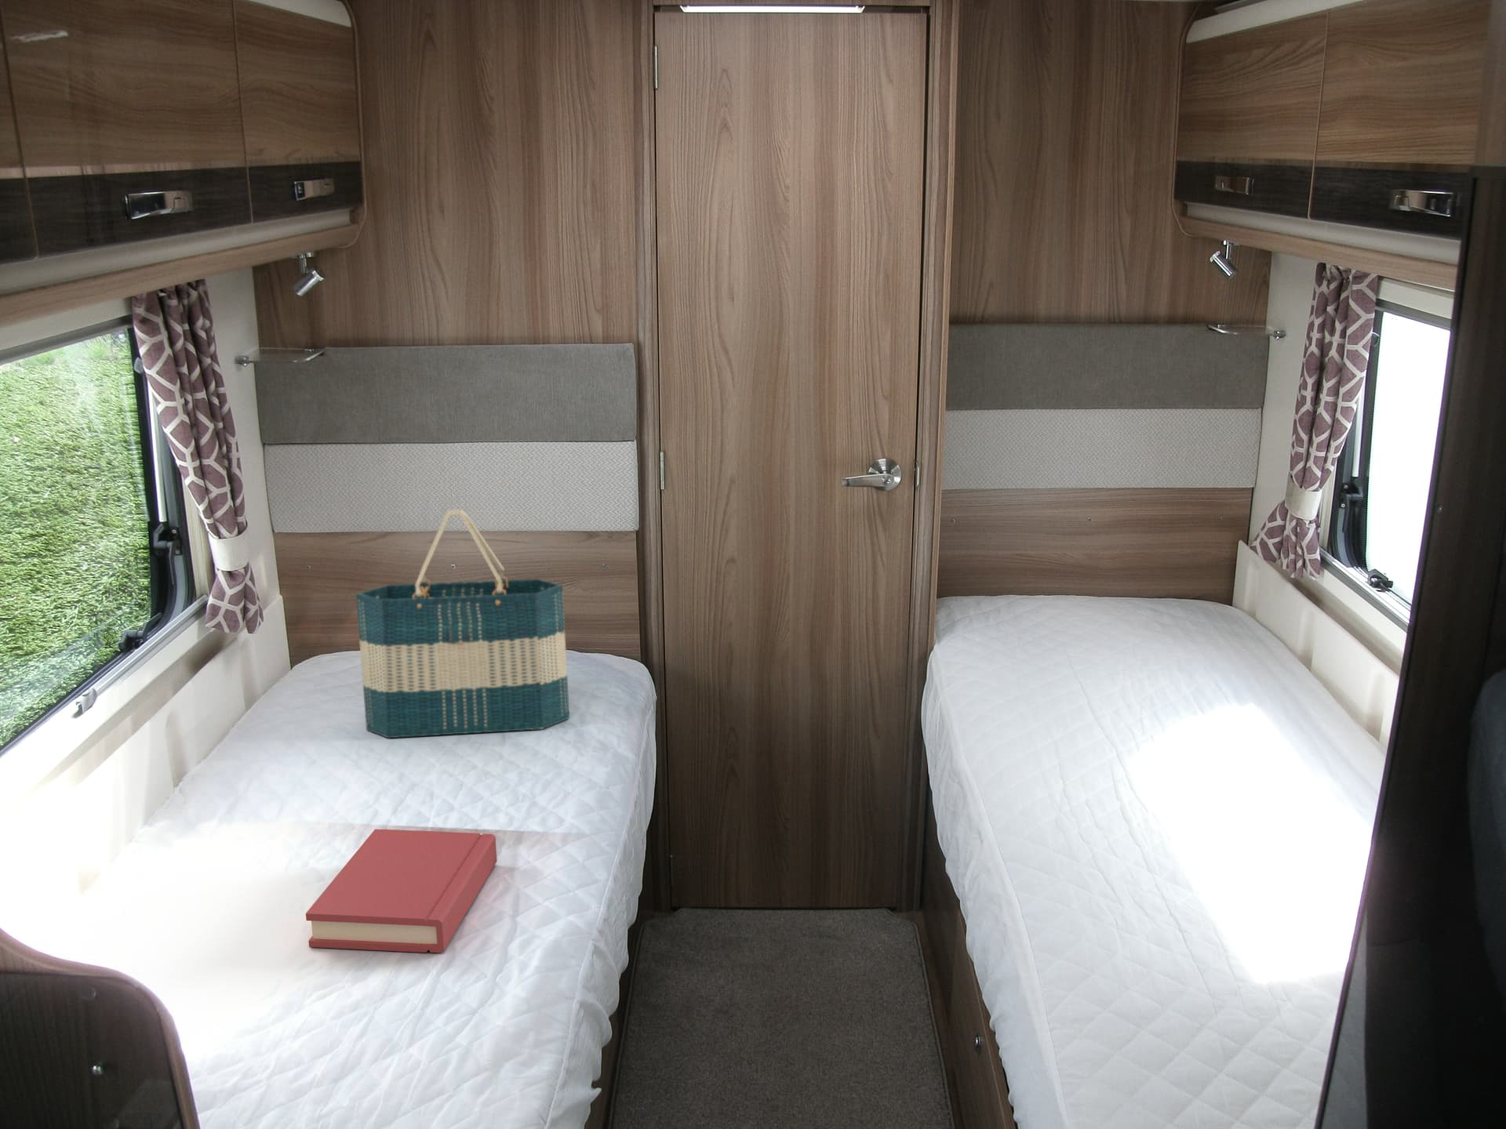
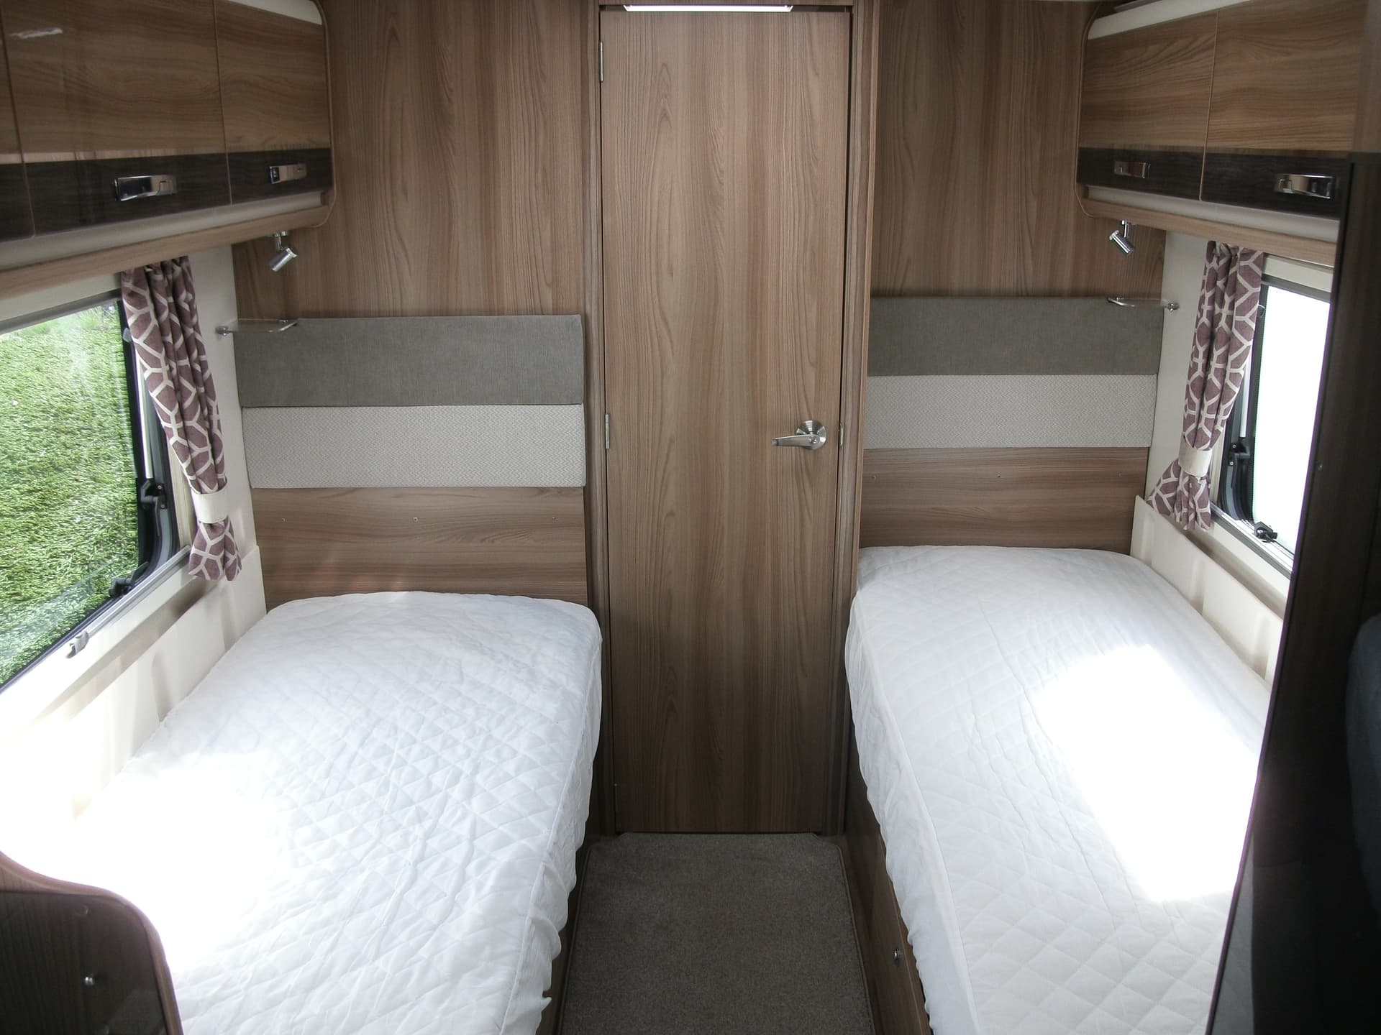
- tote bag [356,509,570,739]
- hardback book [305,828,497,953]
